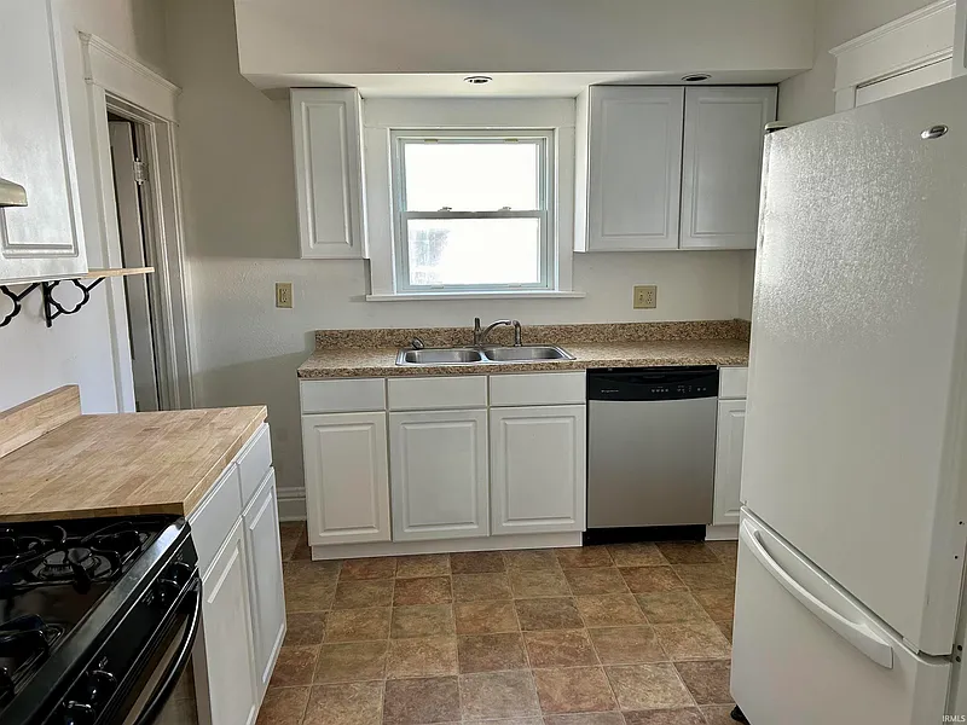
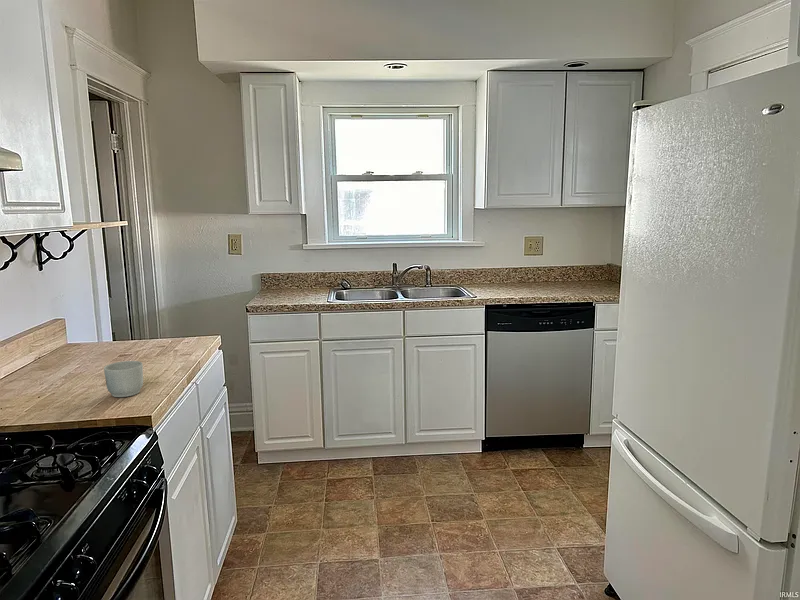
+ mug [103,360,144,398]
